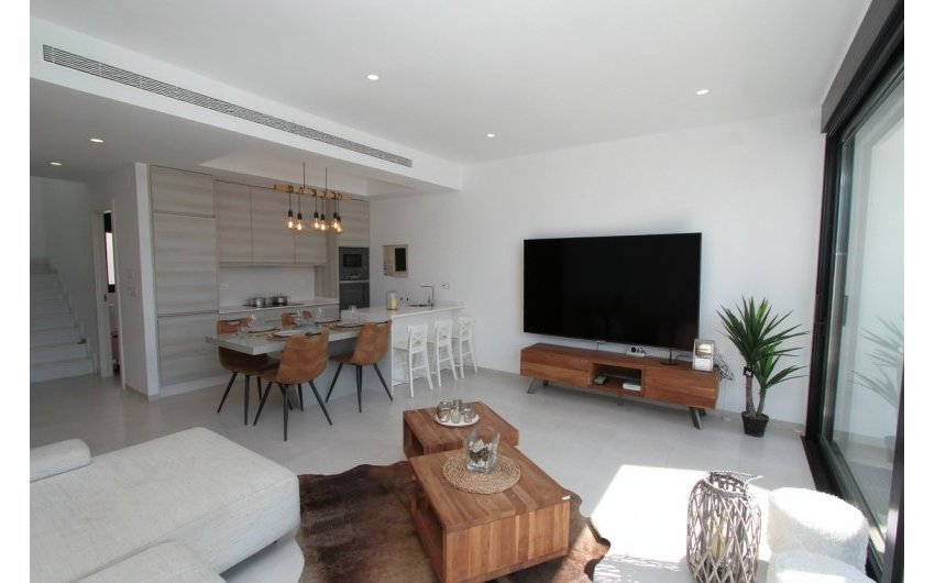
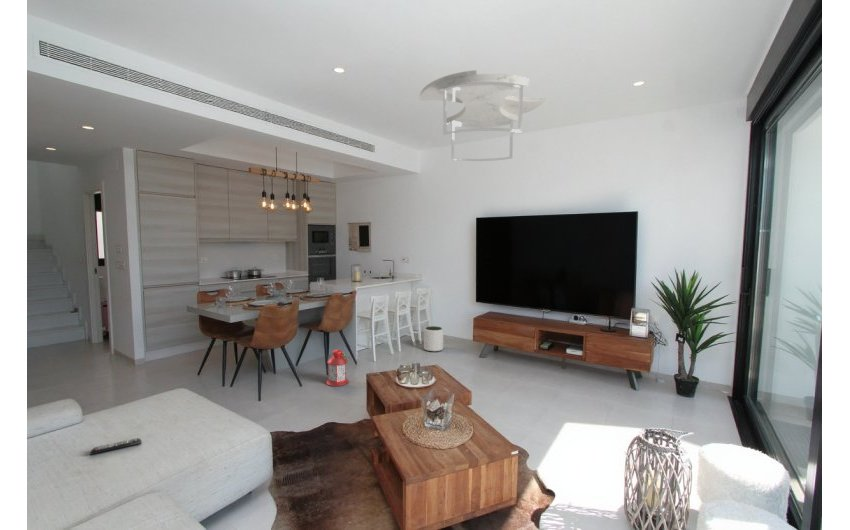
+ lantern [325,349,349,387]
+ remote control [89,437,142,456]
+ plant pot [423,325,444,353]
+ ceiling fan [419,69,547,162]
